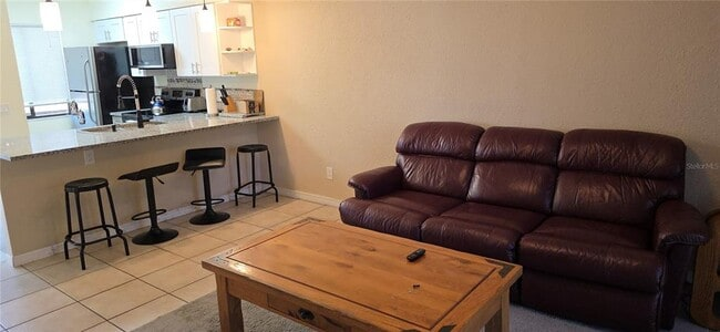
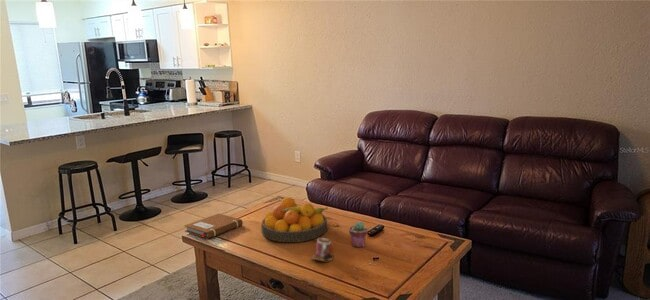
+ mug [310,237,335,262]
+ potted succulent [348,221,369,248]
+ fruit bowl [260,196,329,243]
+ notebook [183,213,244,240]
